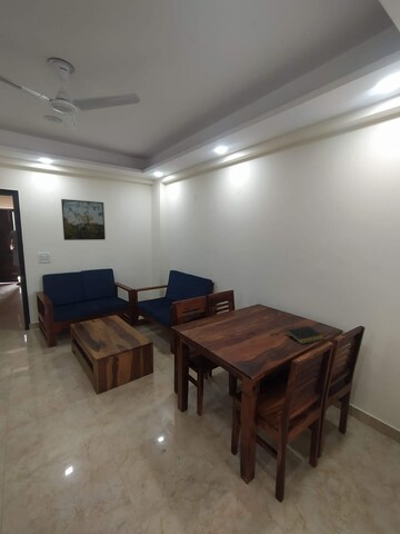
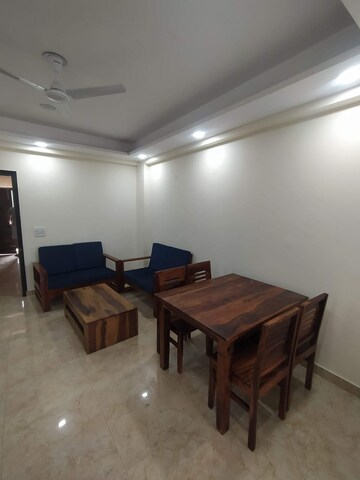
- notepad [284,325,327,345]
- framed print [60,198,107,241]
